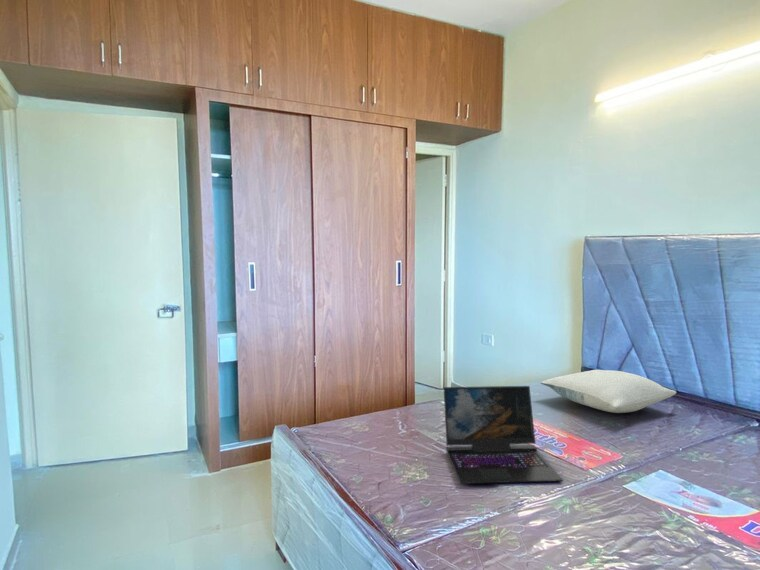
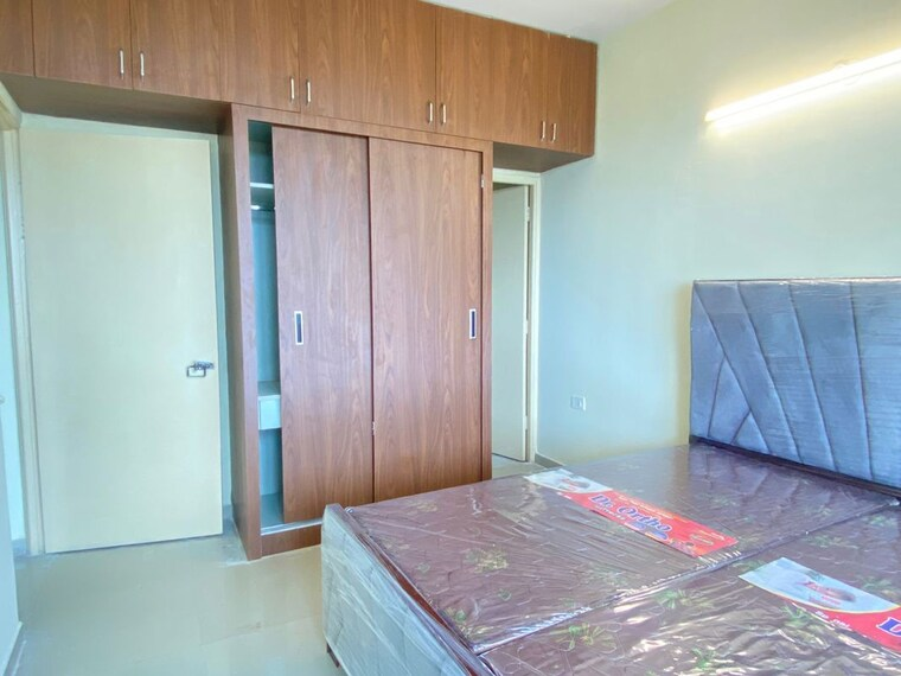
- pillow [540,369,677,414]
- laptop [443,385,564,485]
